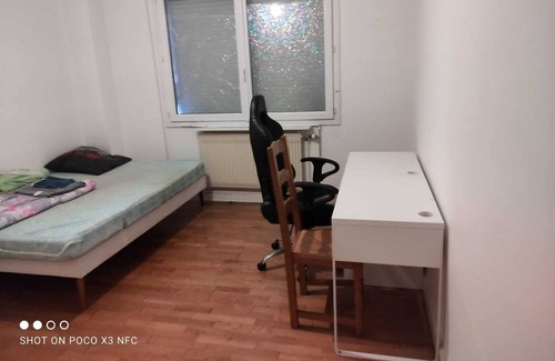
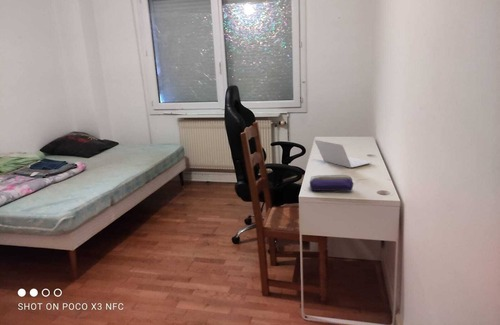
+ pencil case [309,174,355,192]
+ laptop [314,139,372,169]
